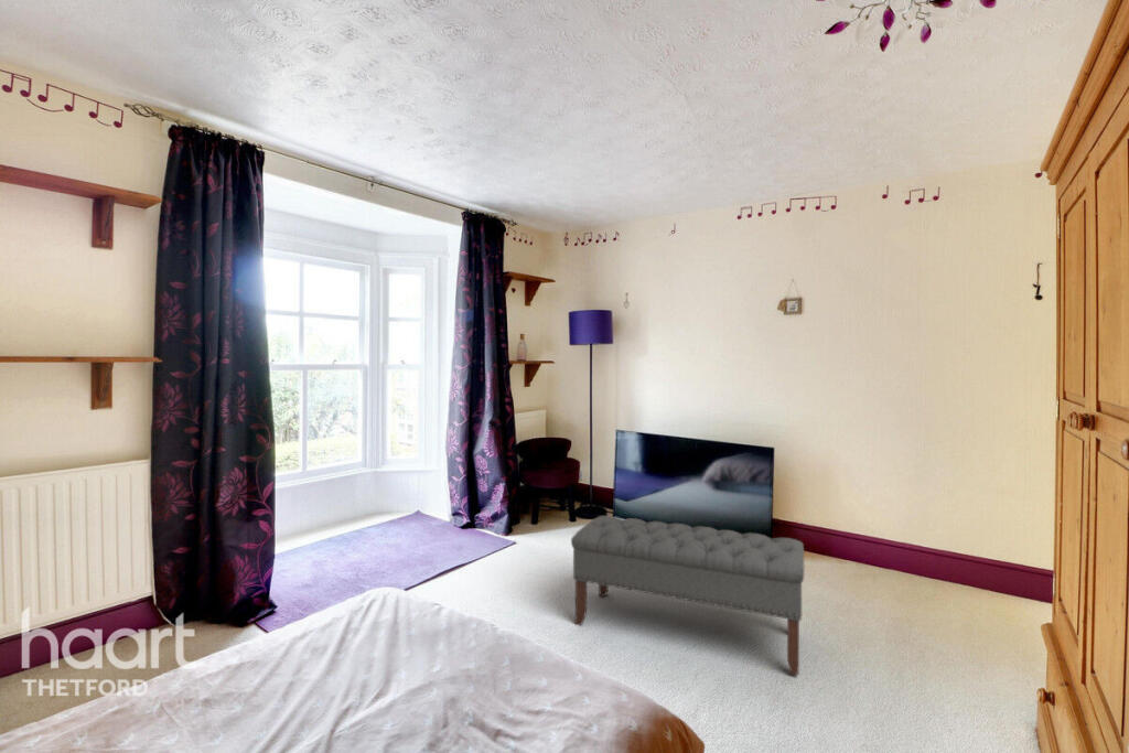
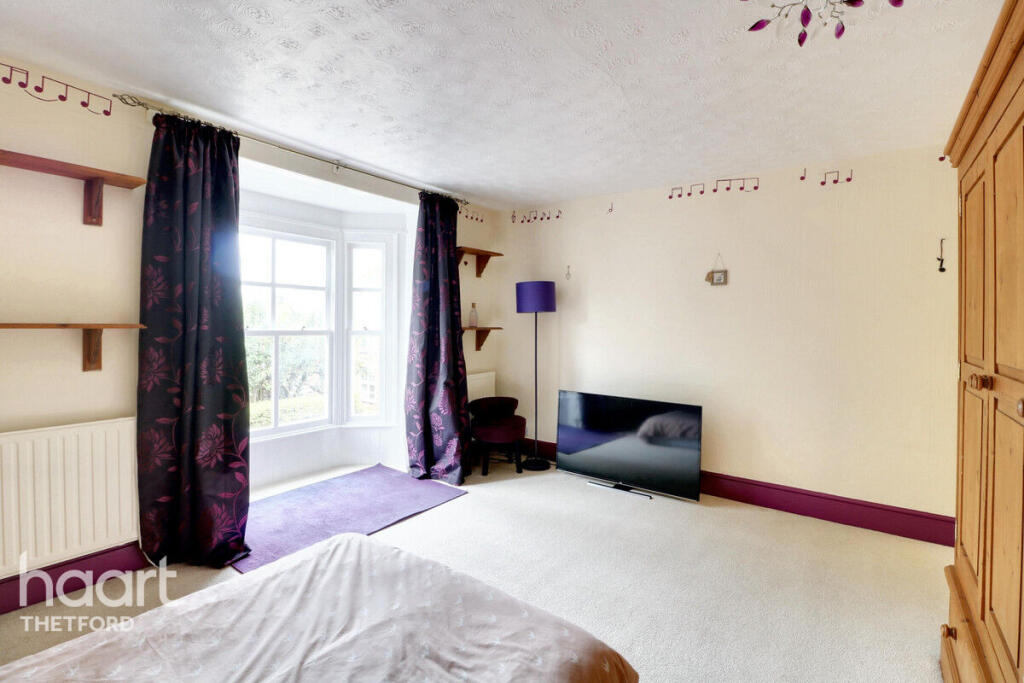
- bench [570,515,805,676]
